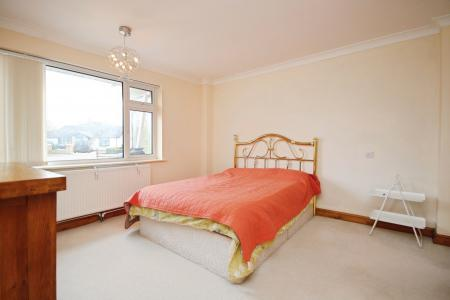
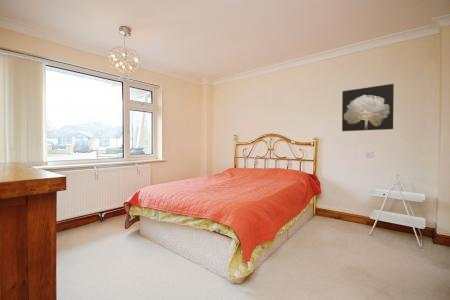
+ wall art [341,83,395,132]
